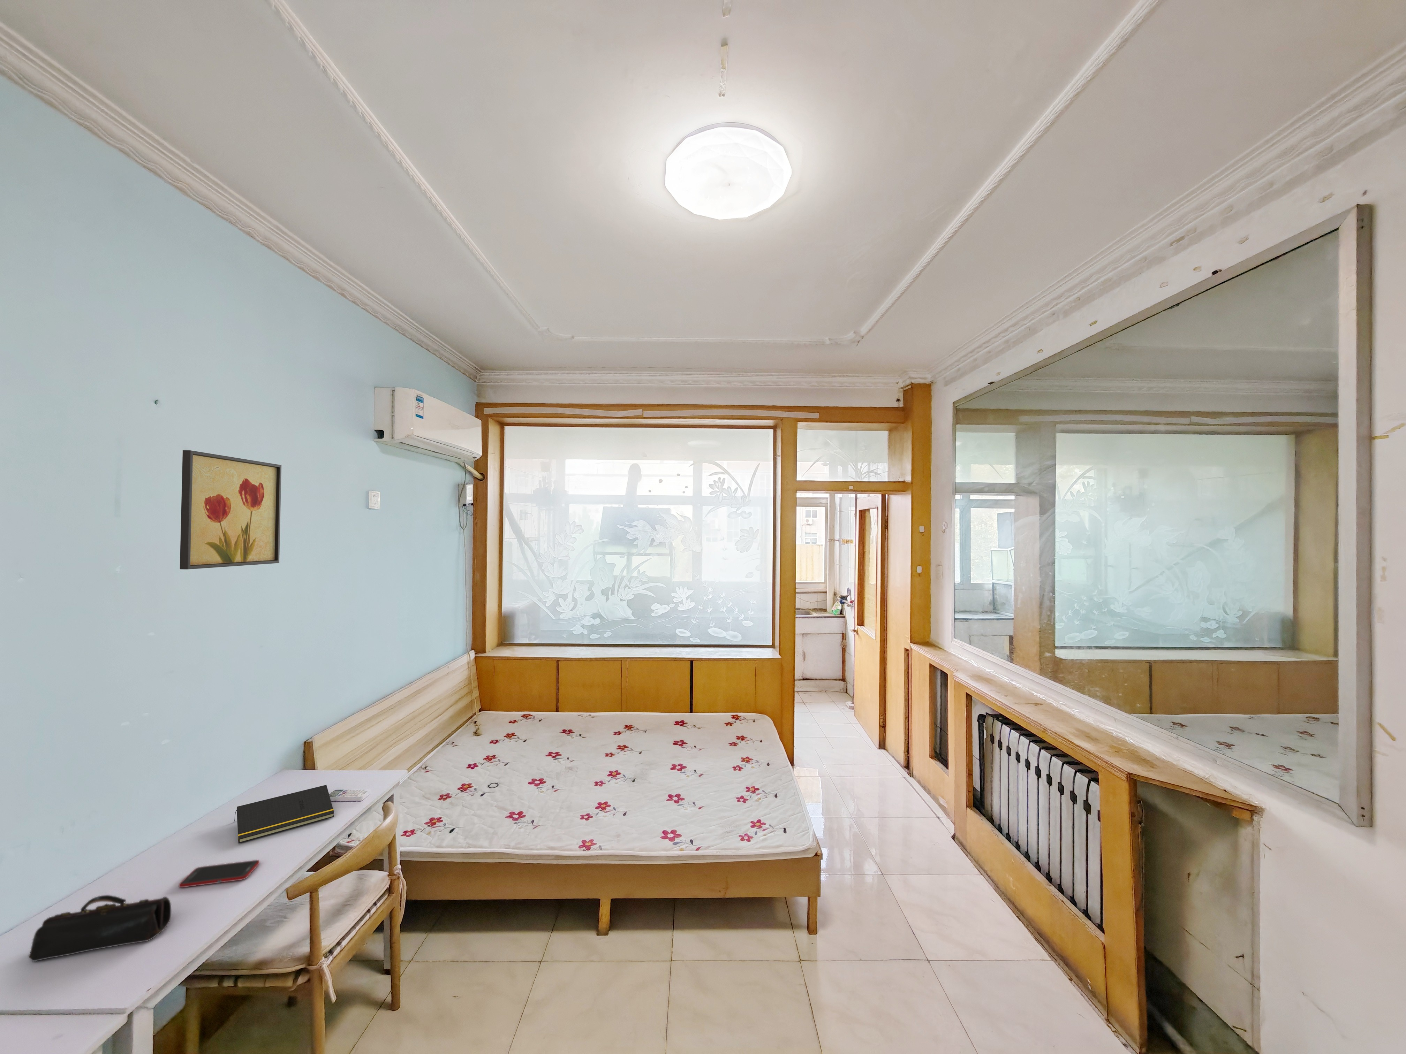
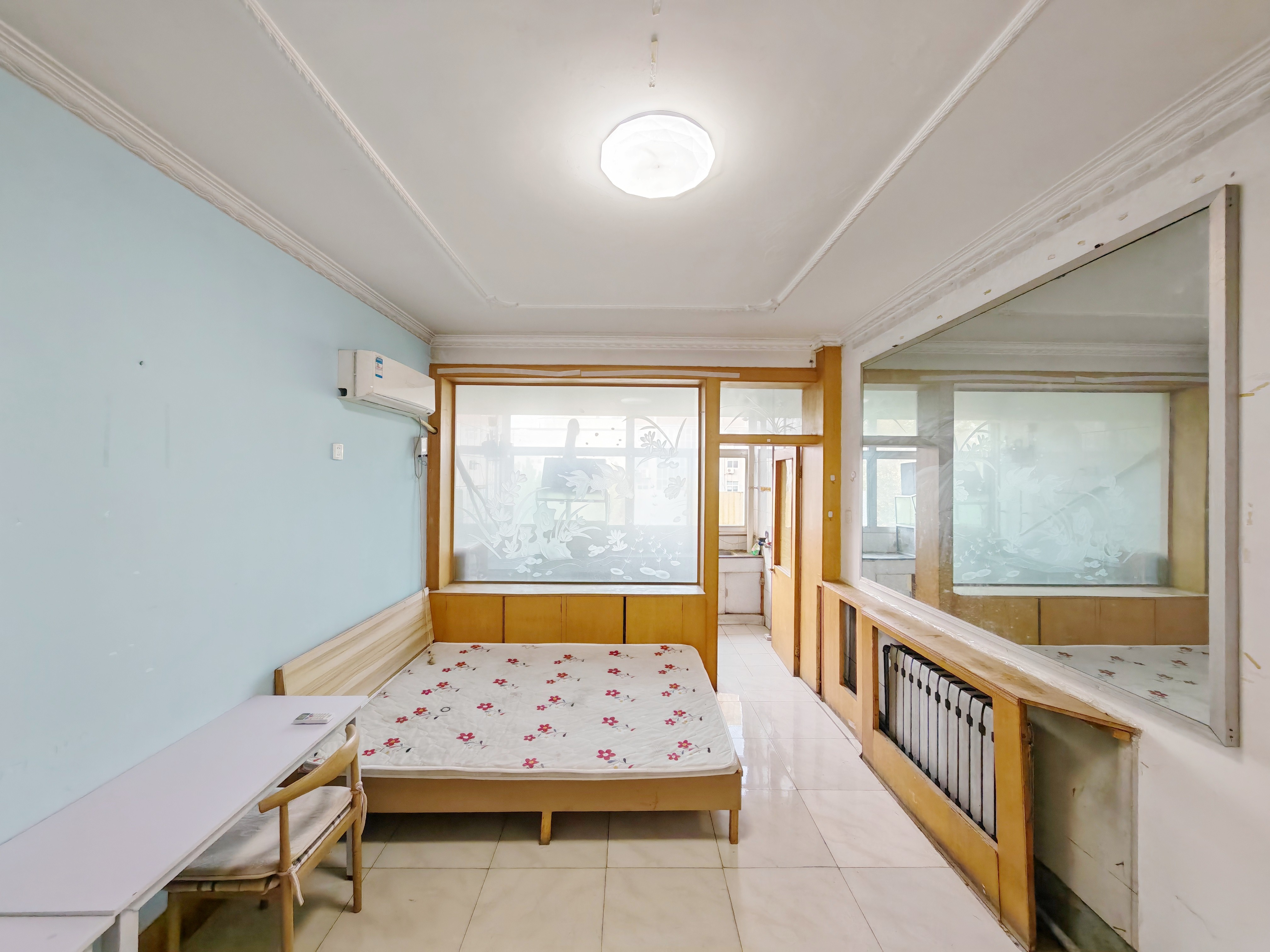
- wall art [179,450,282,570]
- cell phone [178,859,260,888]
- pencil case [28,895,172,962]
- notepad [234,785,334,844]
